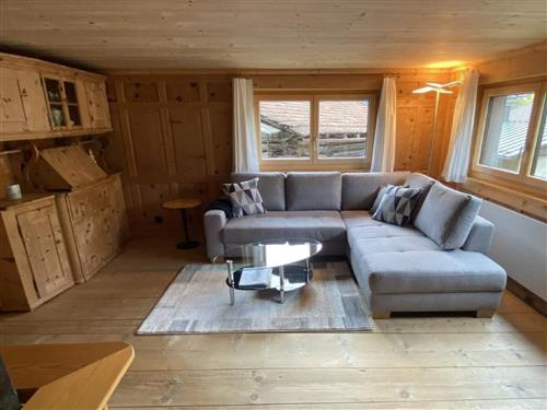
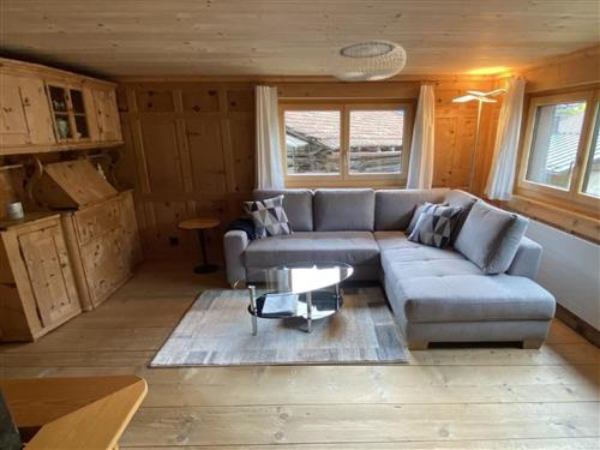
+ ceiling lamp [328,40,407,83]
